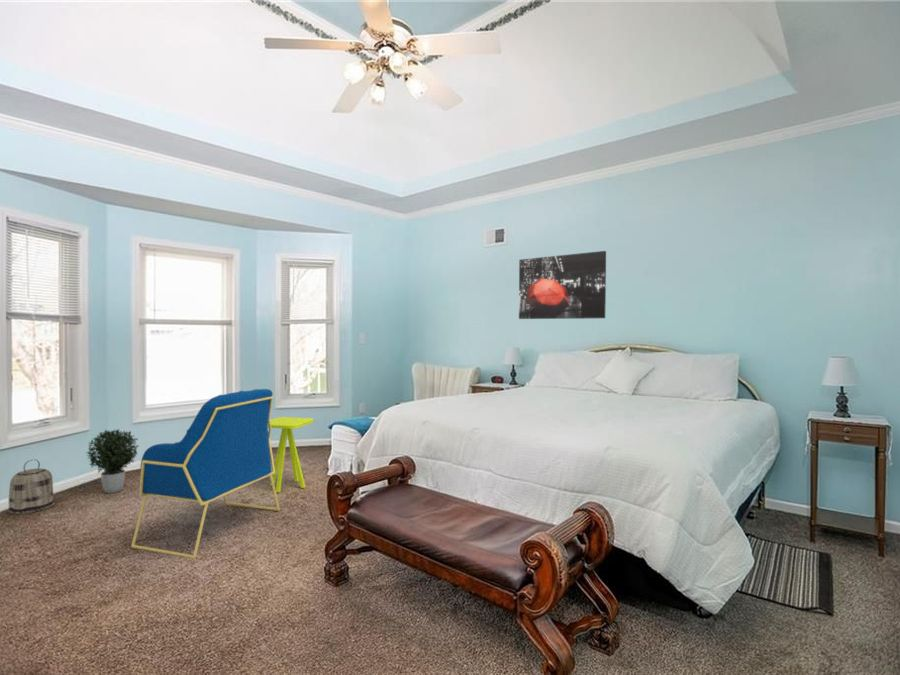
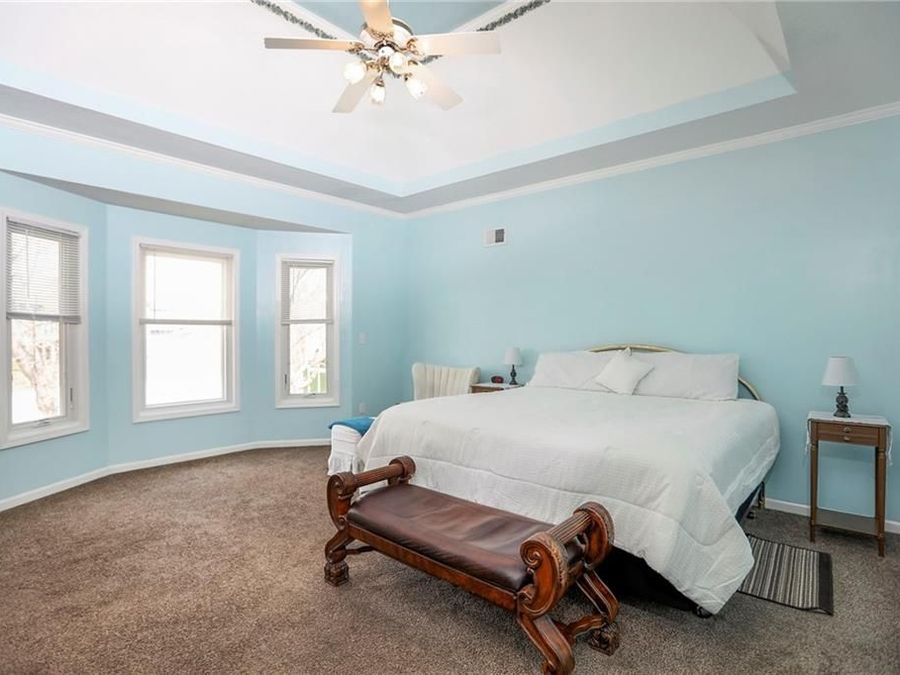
- potted plant [86,428,140,494]
- armchair [130,388,281,559]
- wall art [518,250,607,320]
- side table [268,416,315,494]
- basket [7,459,56,515]
